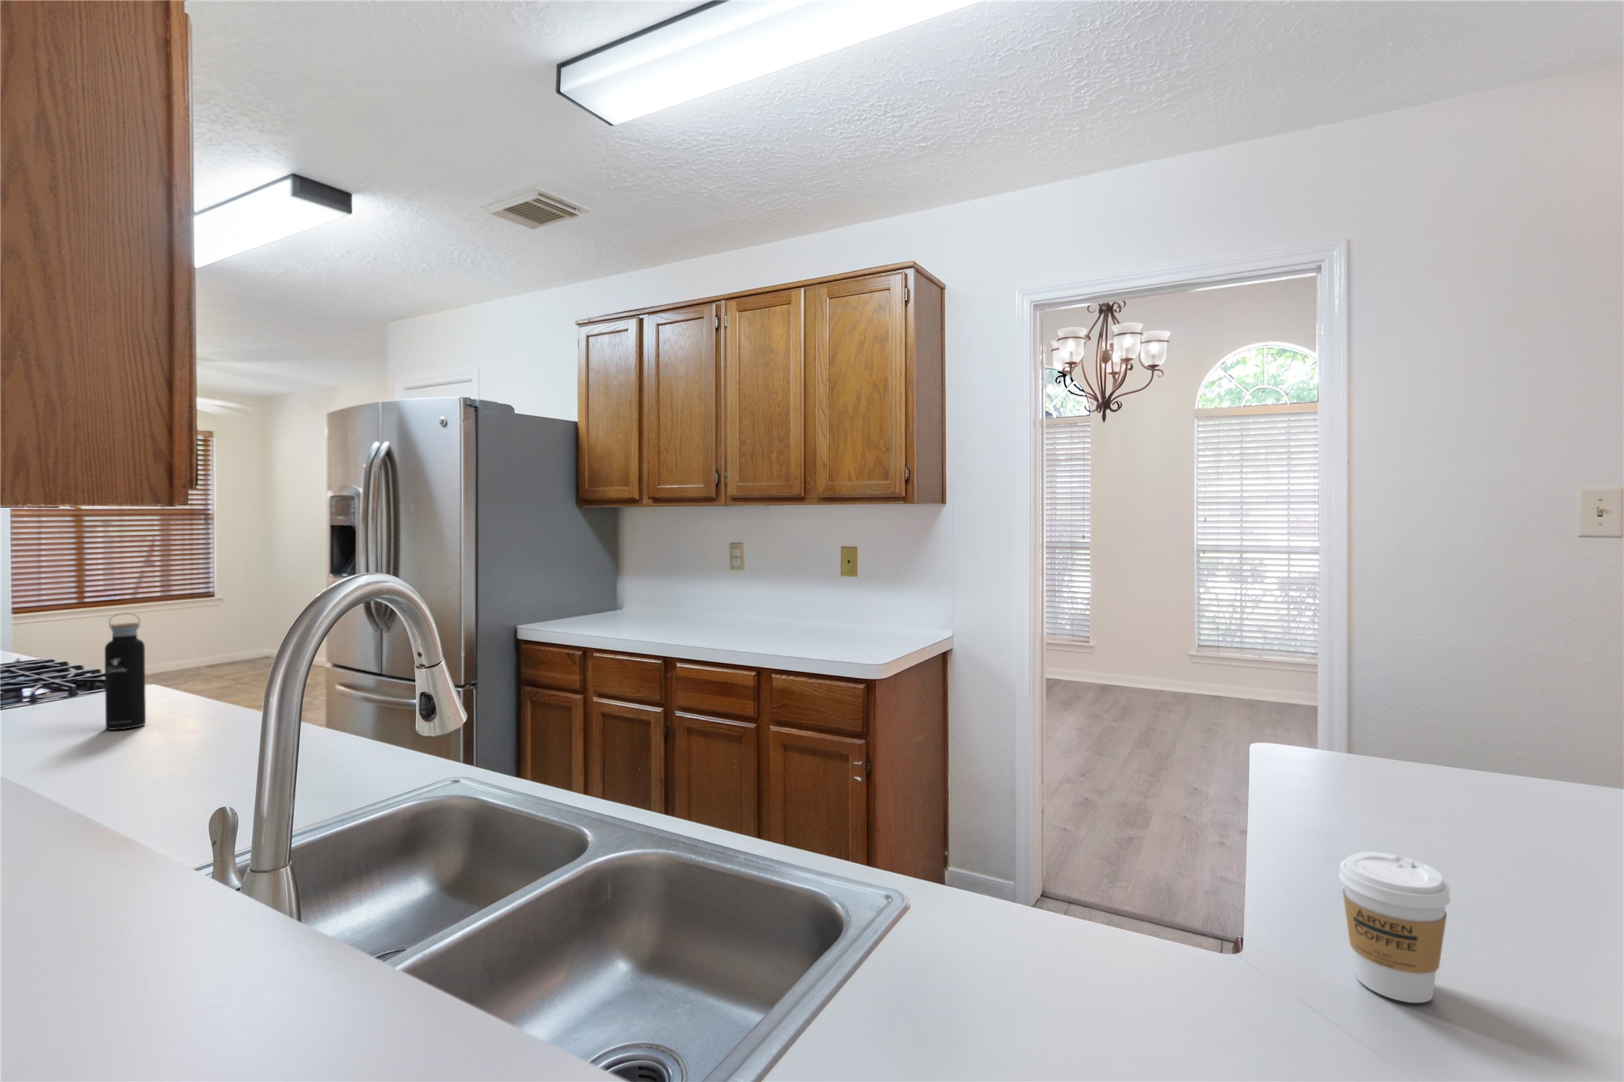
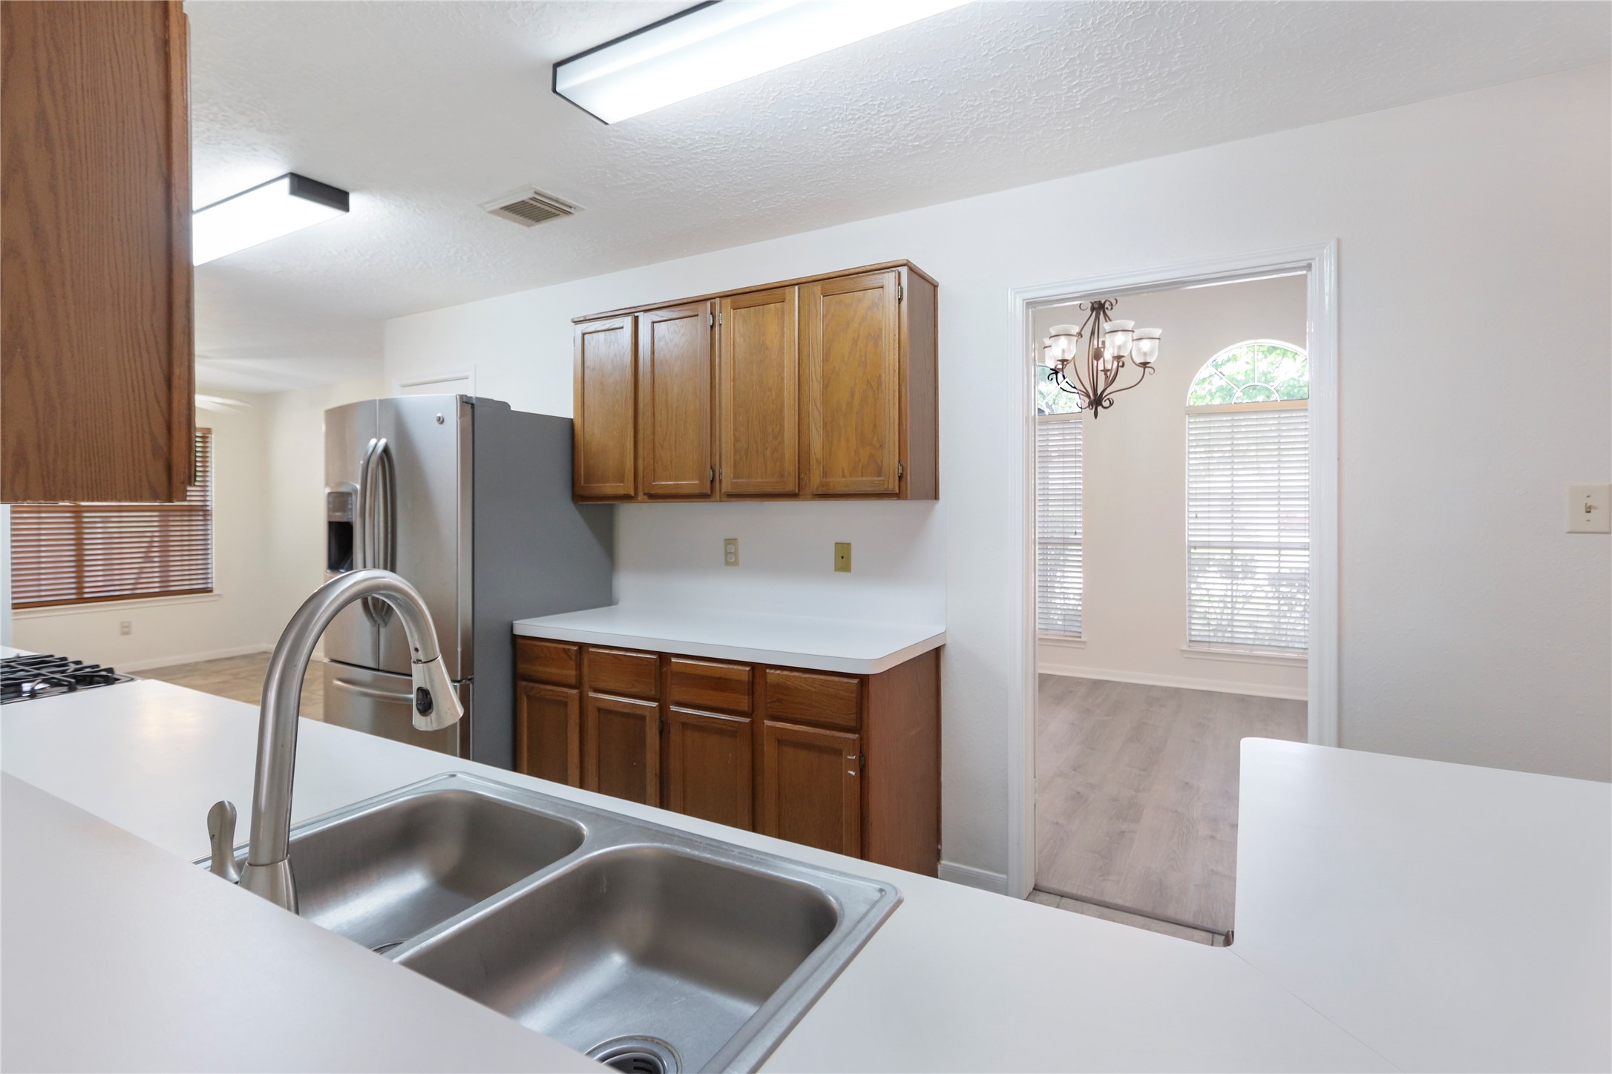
- water bottle [104,612,146,731]
- coffee cup [1339,851,1451,1004]
